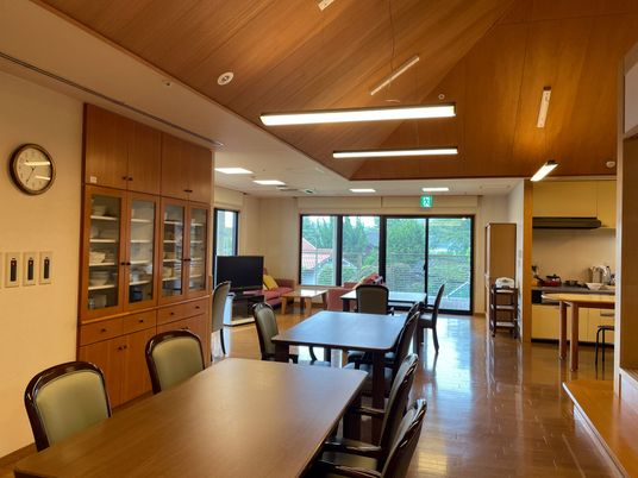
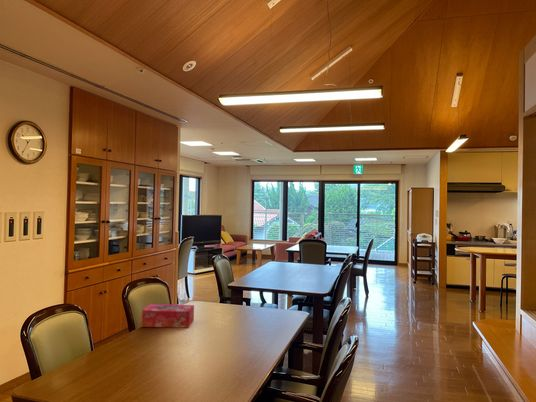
+ tissue box [141,303,195,329]
